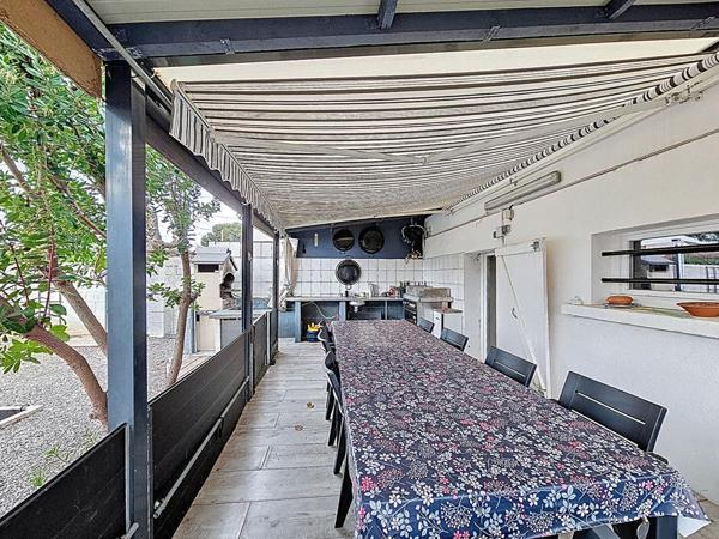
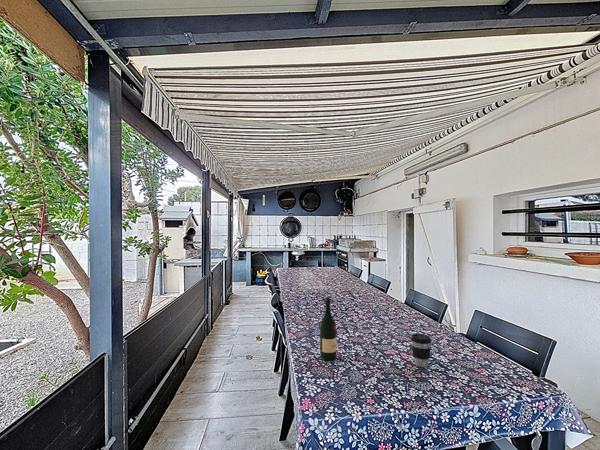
+ coffee cup [410,333,433,368]
+ wine bottle [319,296,338,362]
